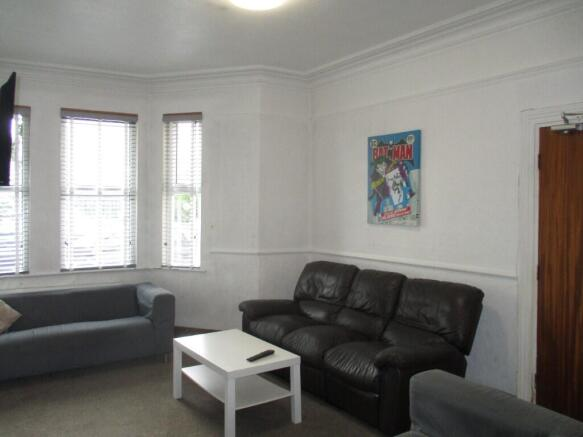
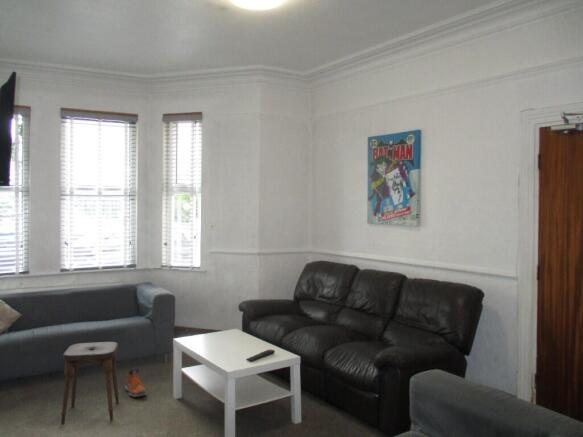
+ stool [60,341,120,426]
+ sneaker [124,367,147,397]
